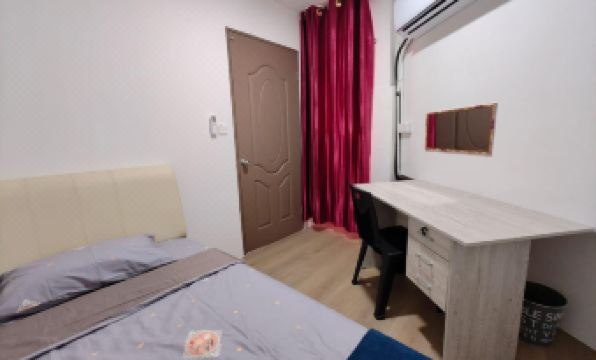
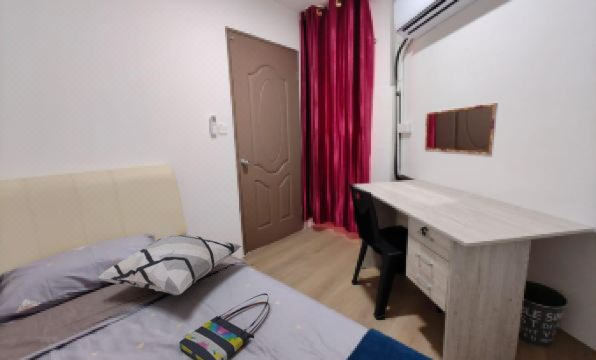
+ decorative pillow [96,234,243,296]
+ tote bag [178,292,270,360]
